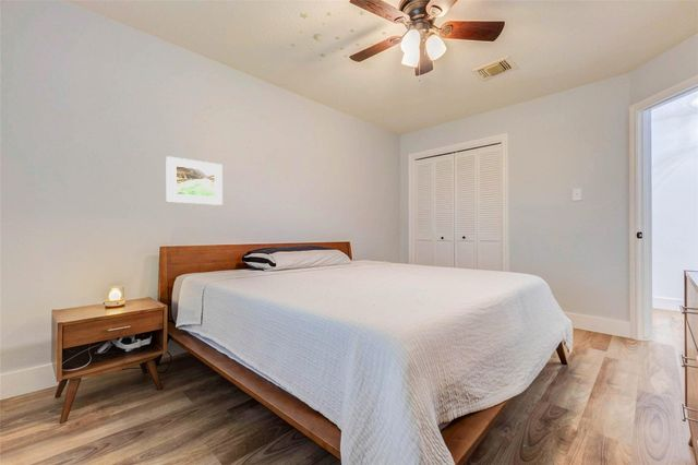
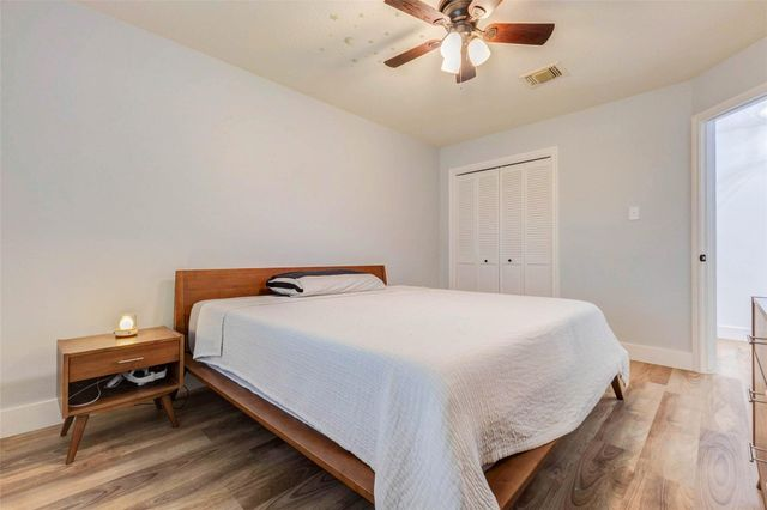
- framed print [165,156,224,206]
